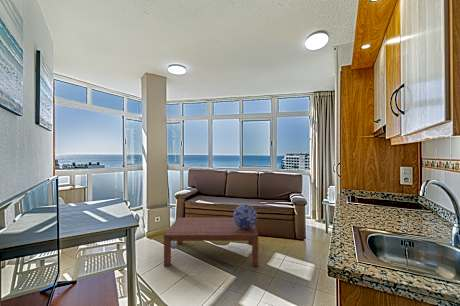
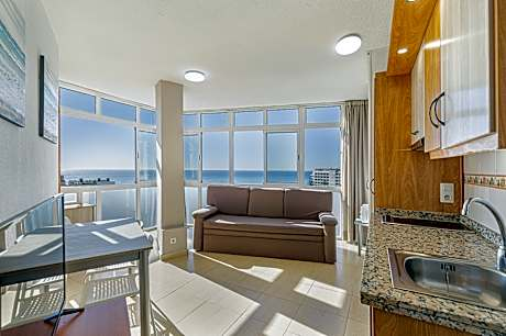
- decorative sphere [232,203,258,229]
- coffee table [163,217,259,268]
